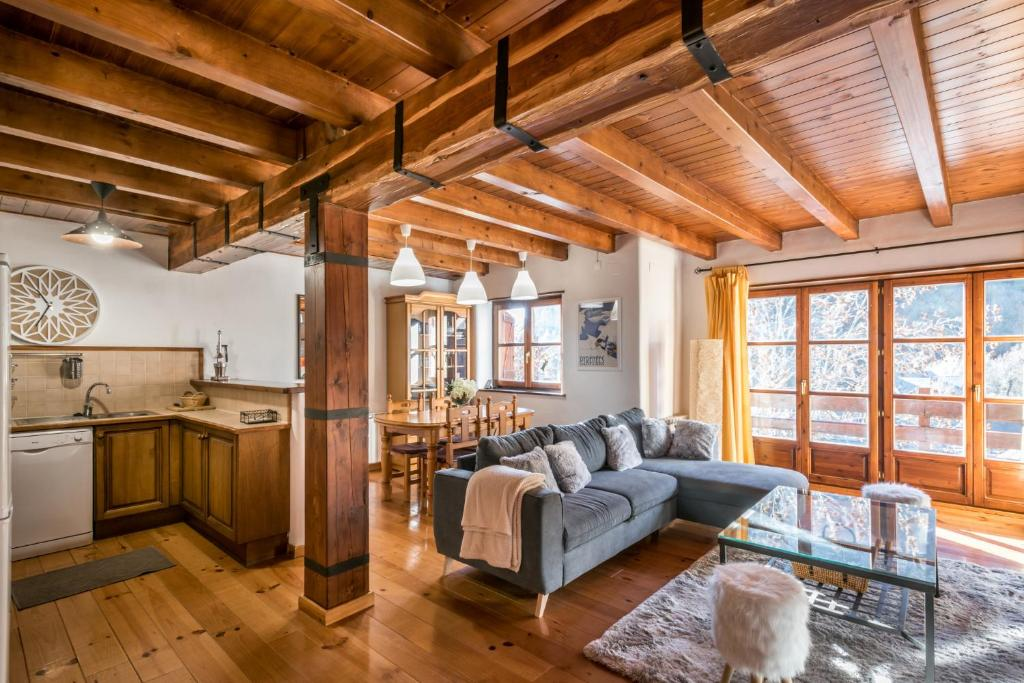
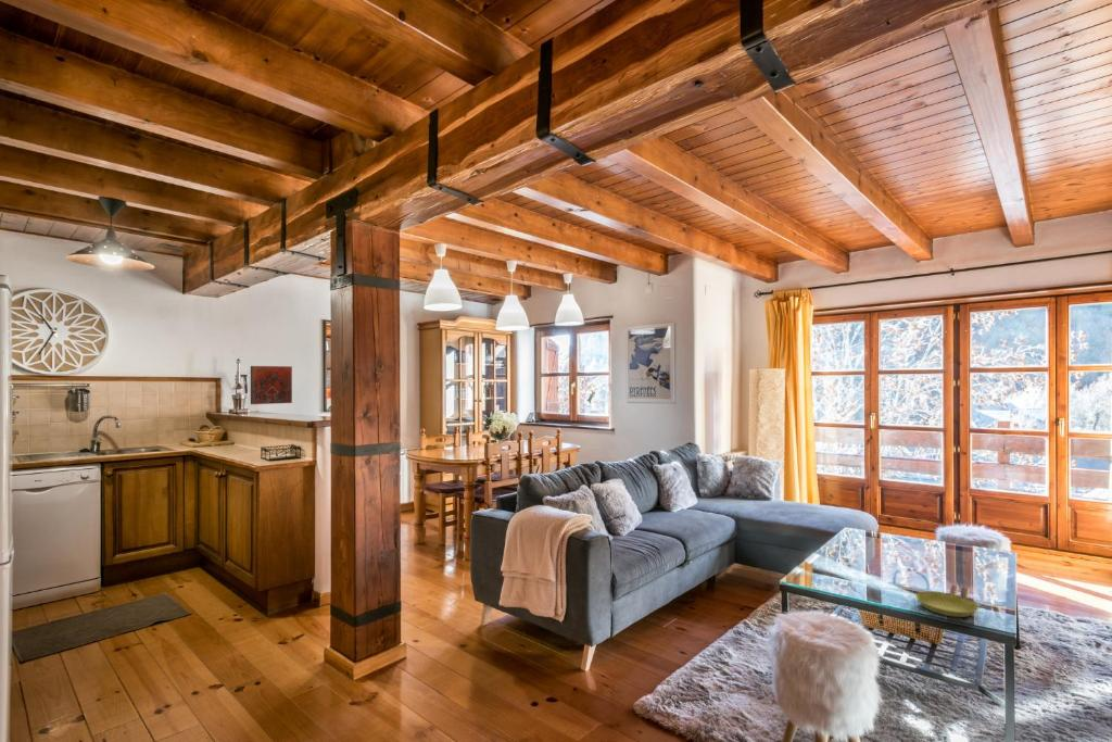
+ decorative tile [250,365,293,405]
+ saucer [914,590,980,618]
